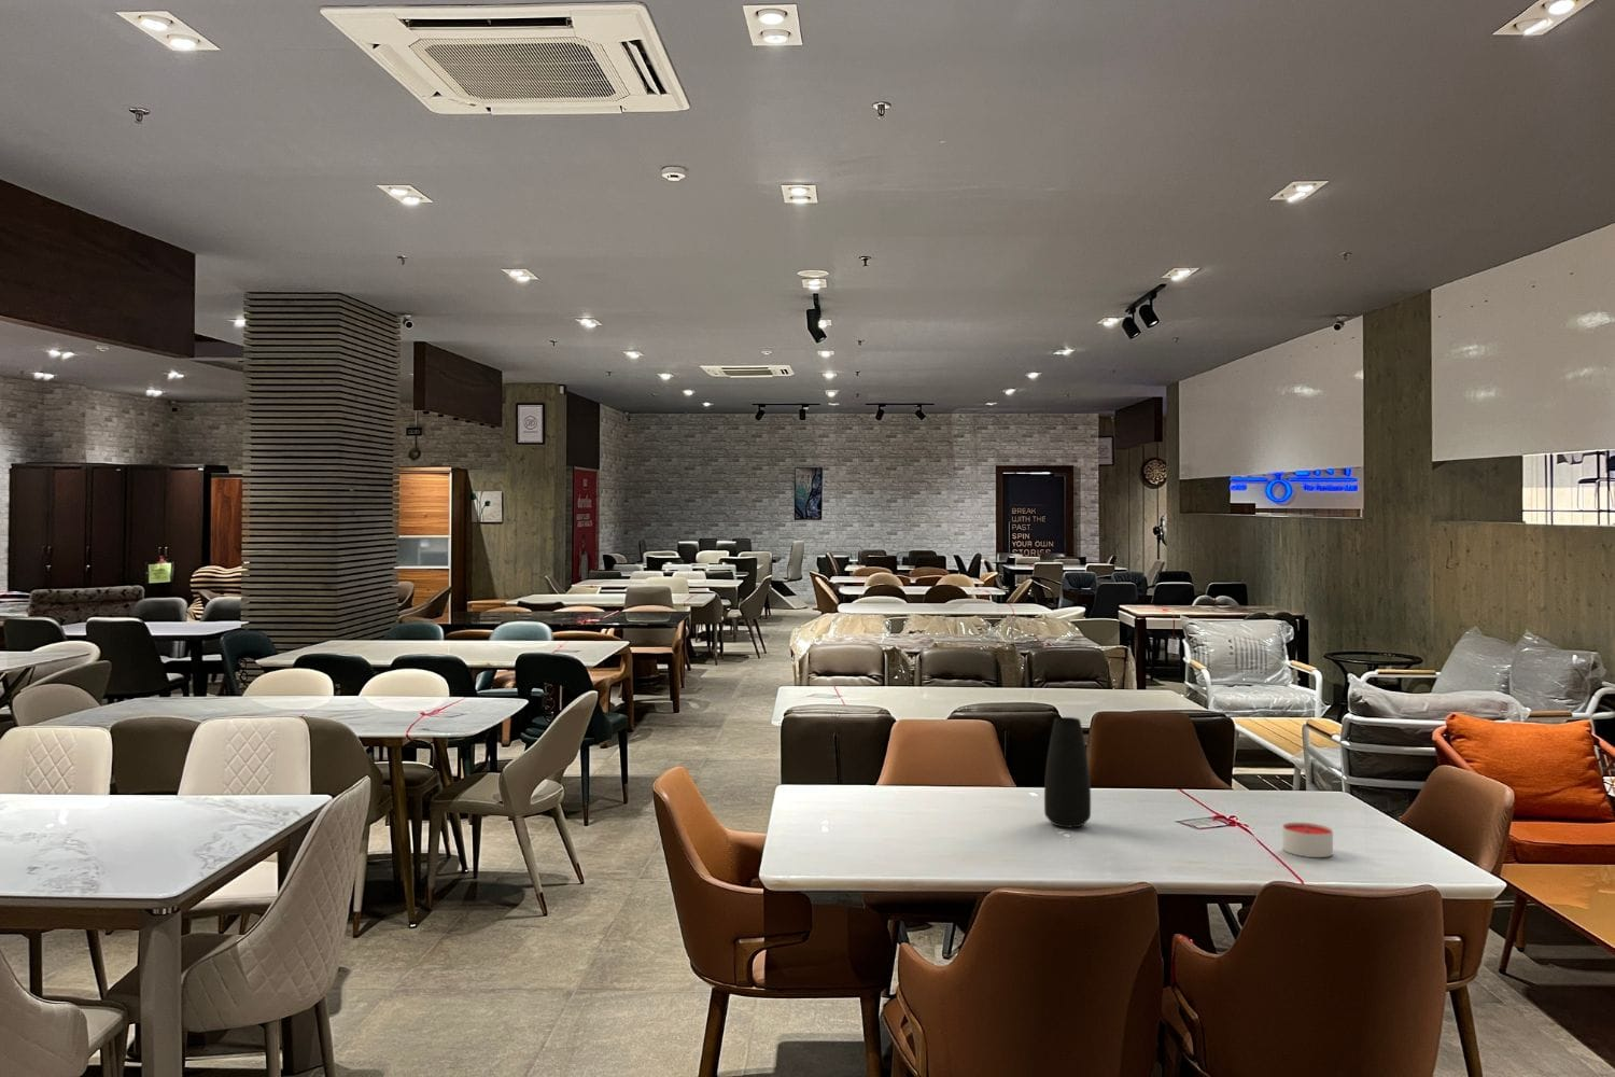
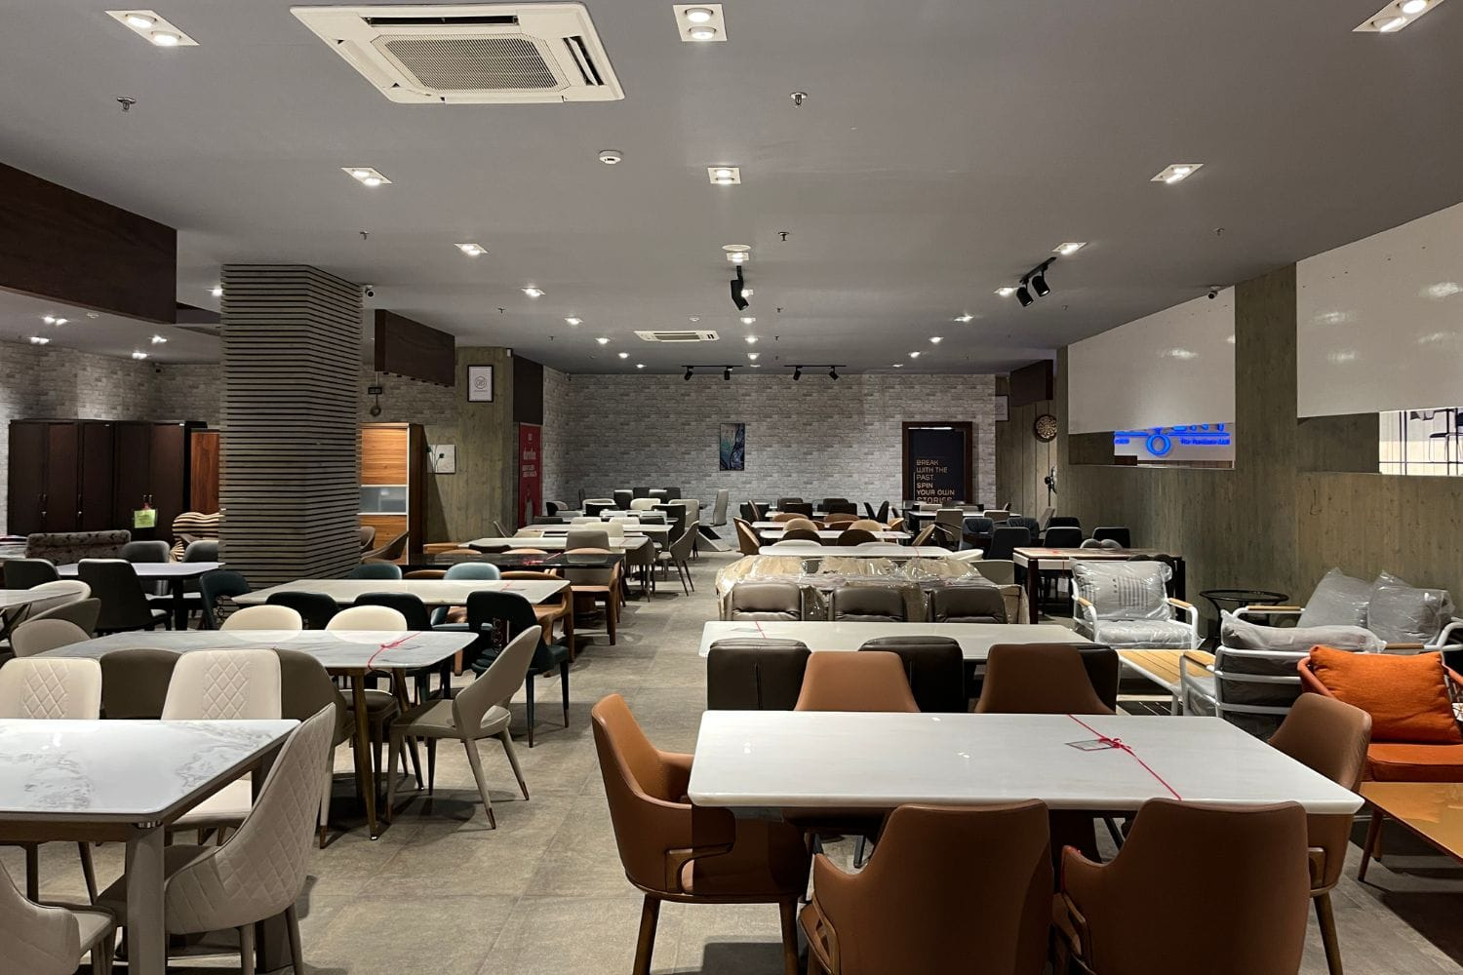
- candle [1281,822,1334,858]
- vase [1043,716,1092,828]
